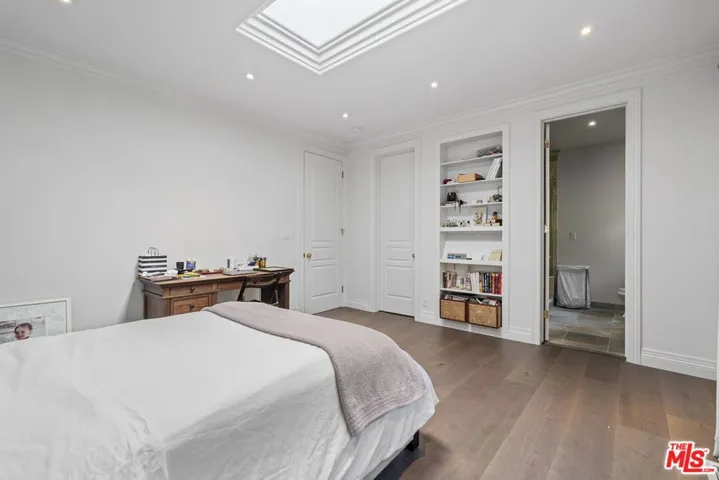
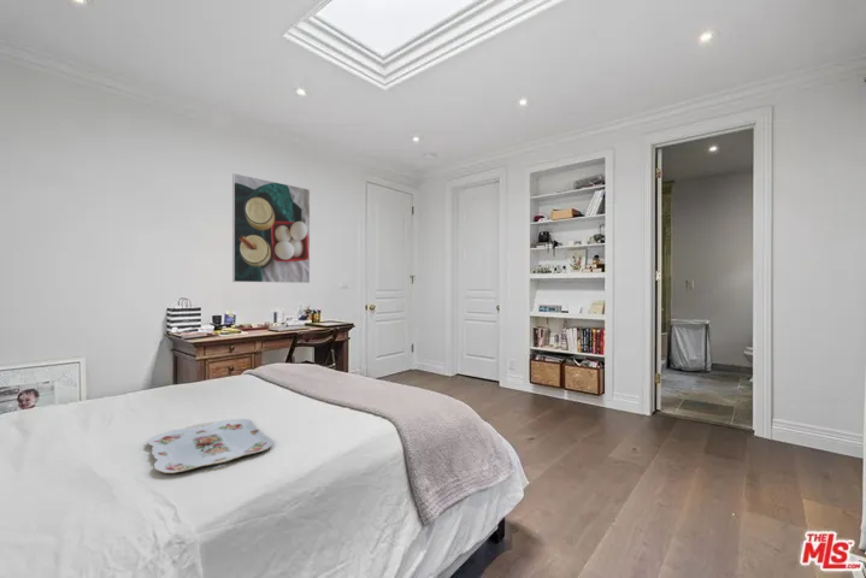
+ serving tray [146,418,275,474]
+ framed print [231,172,311,284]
